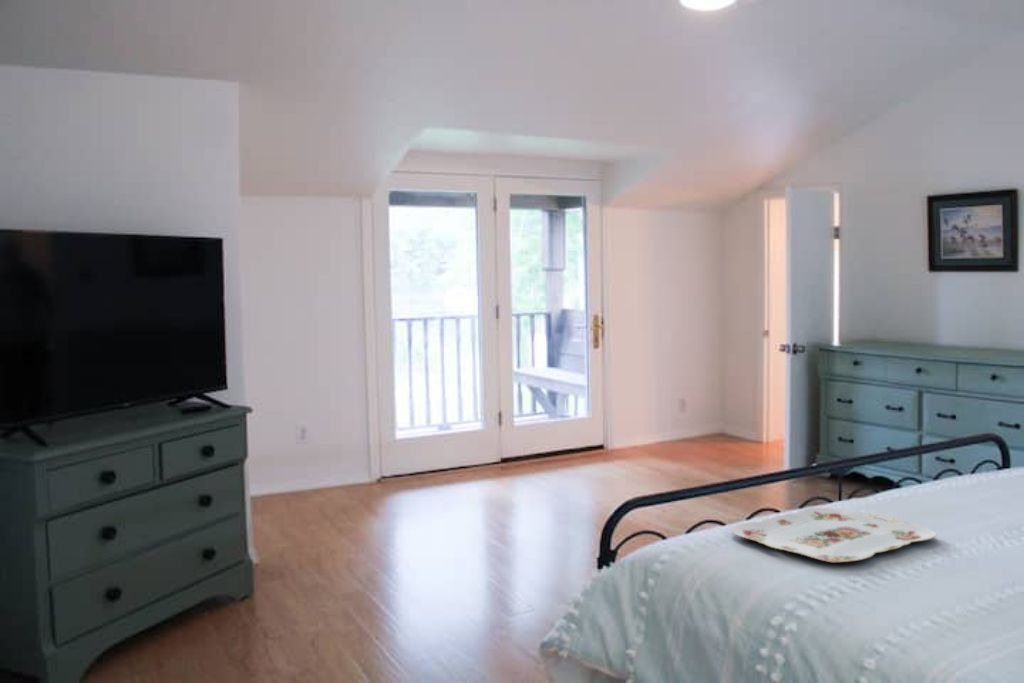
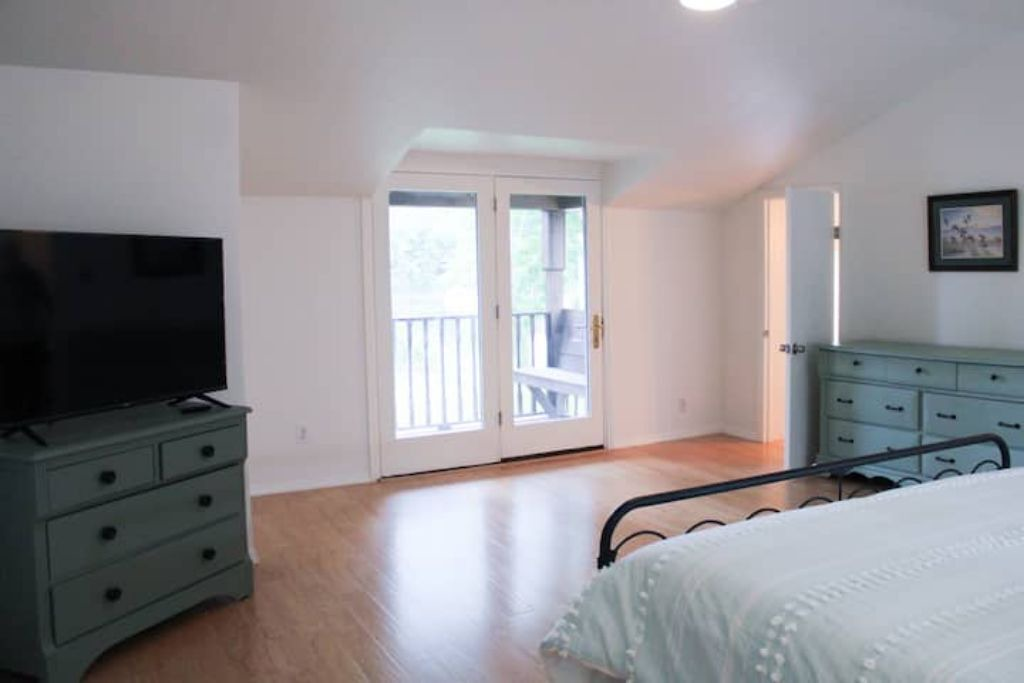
- serving tray [731,507,938,564]
